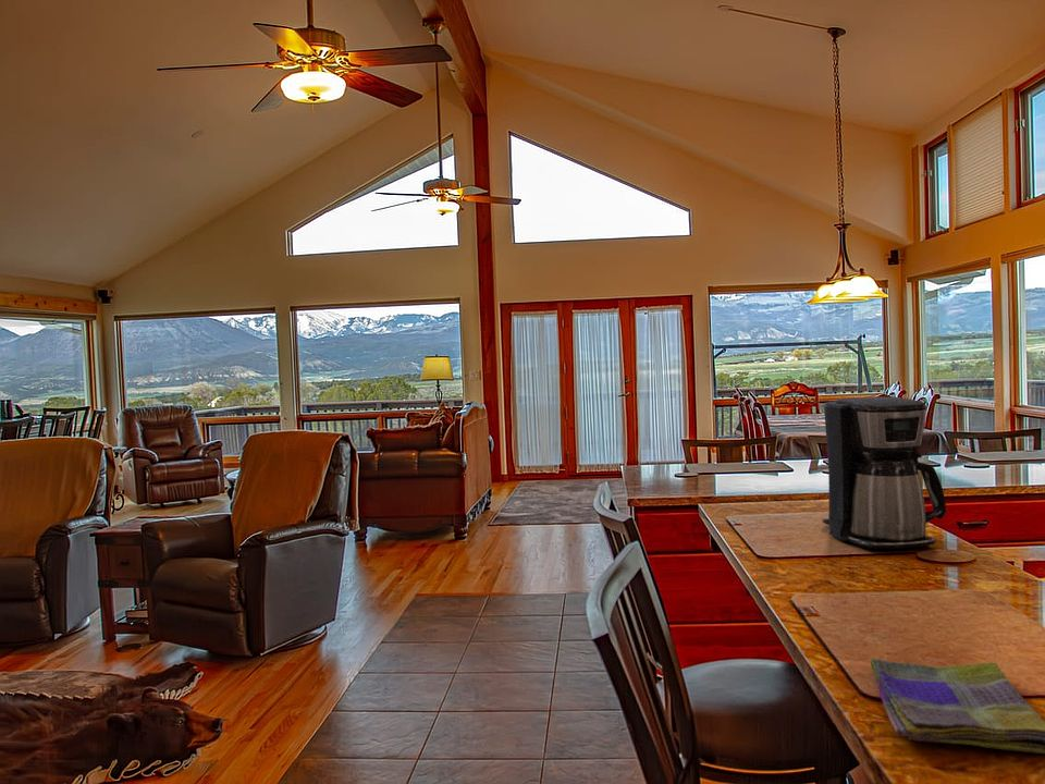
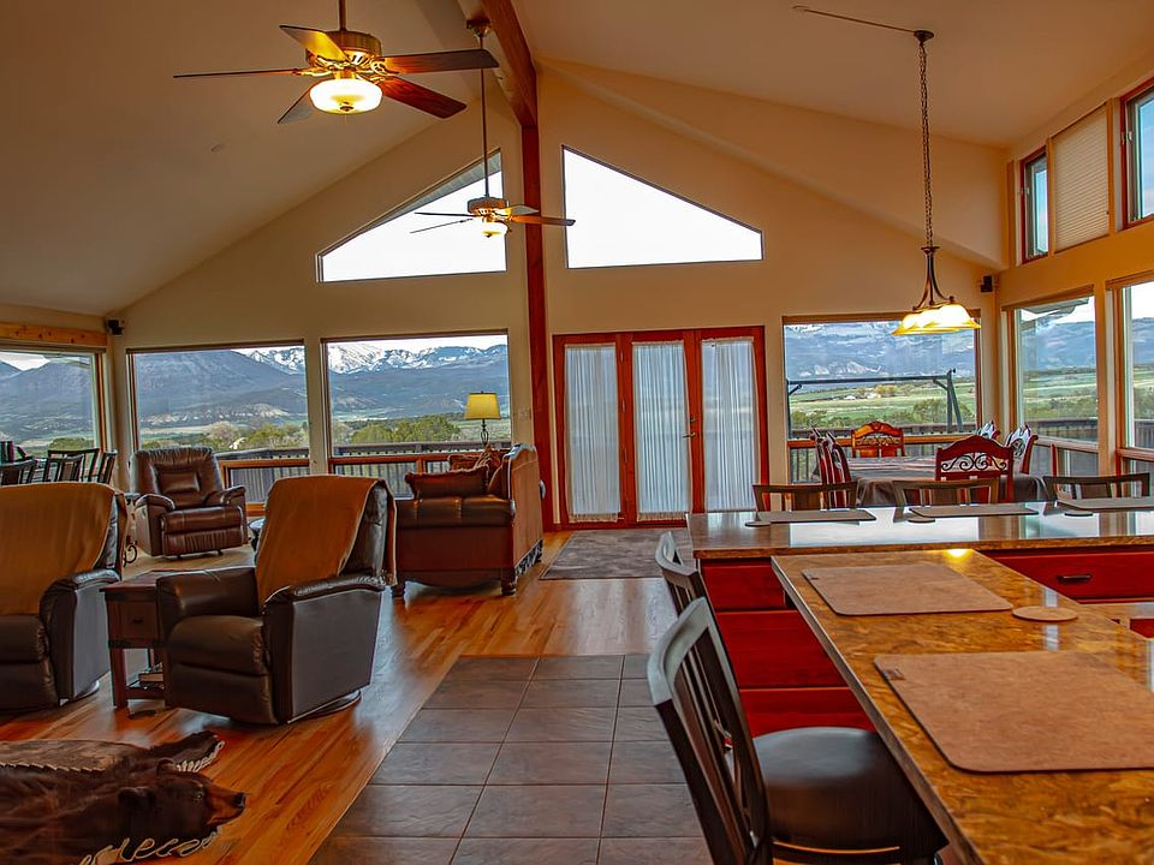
- dish towel [870,657,1045,755]
- coffee maker [821,395,947,550]
